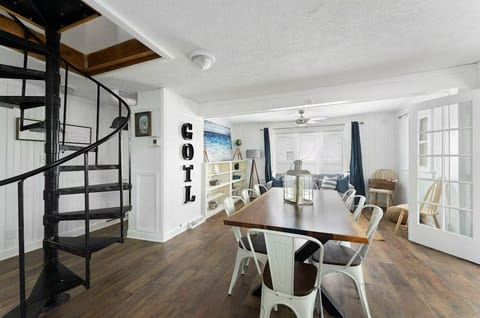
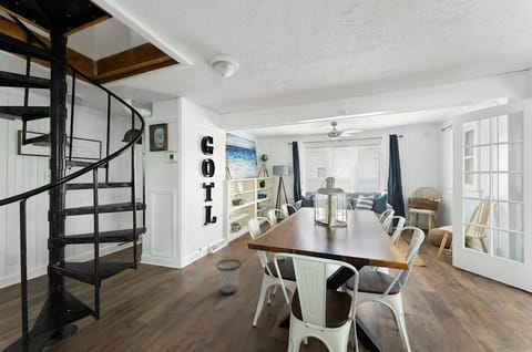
+ wastebasket [215,258,242,296]
